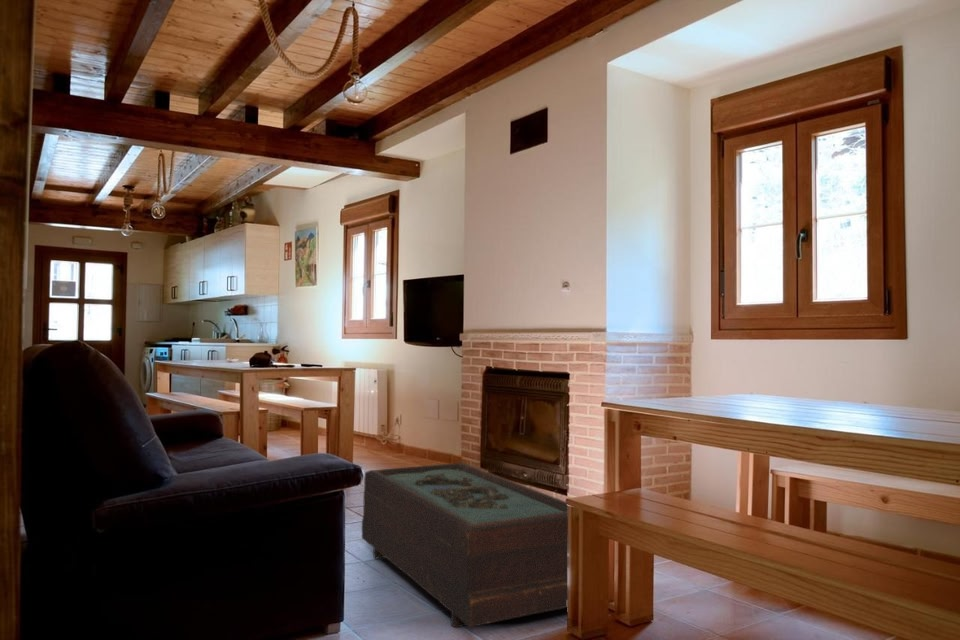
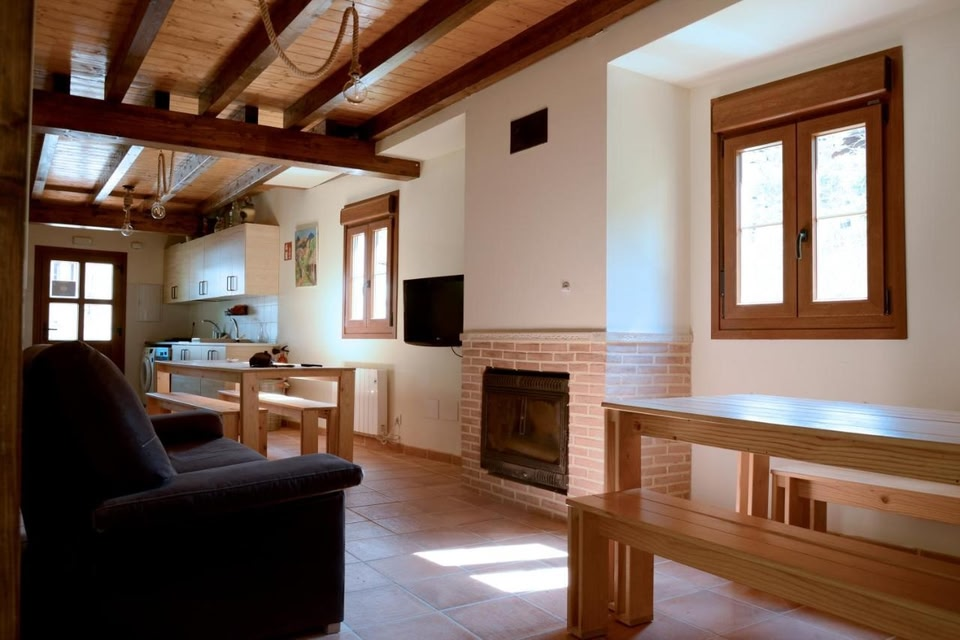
- coffee table [361,462,569,628]
